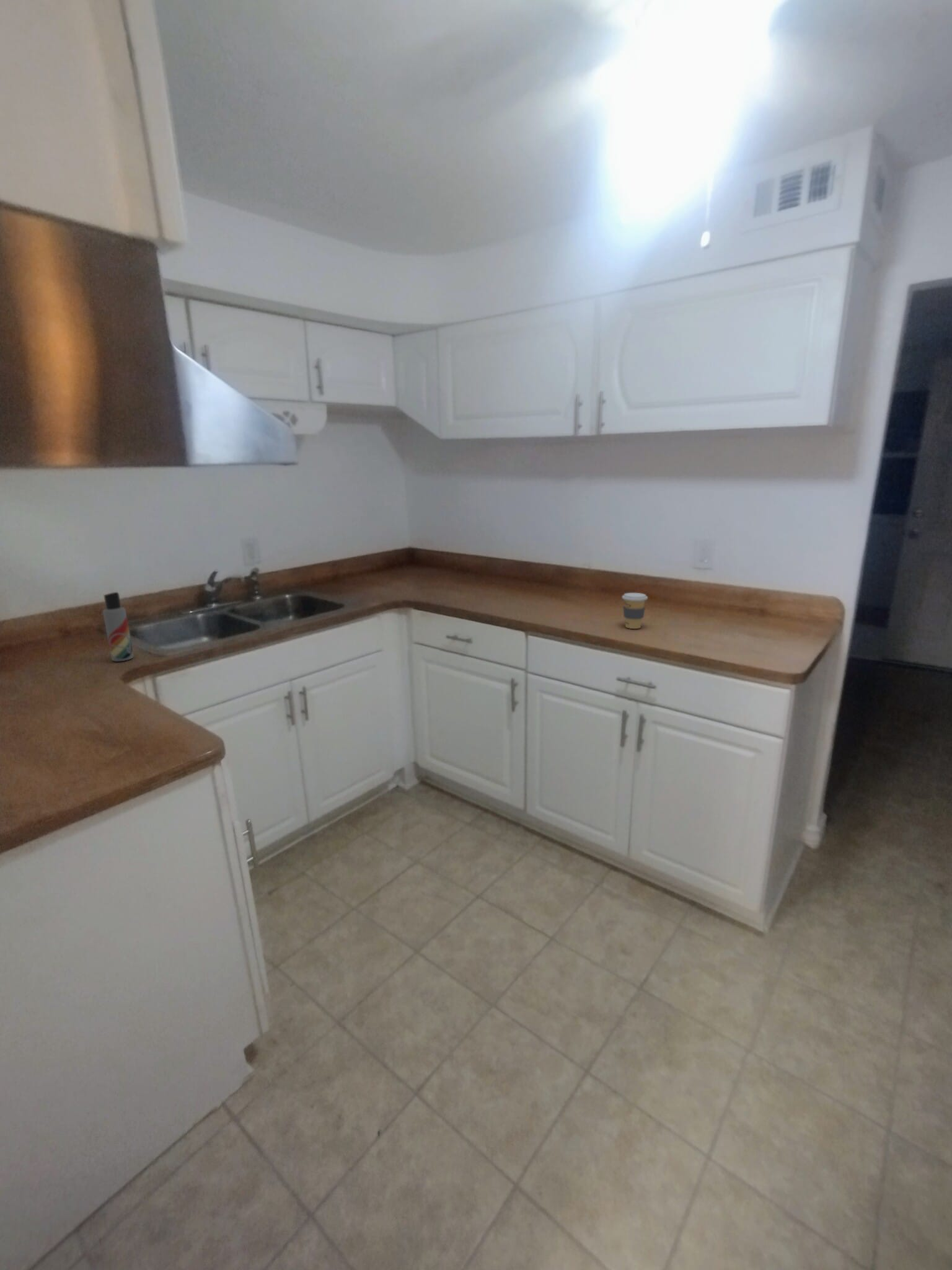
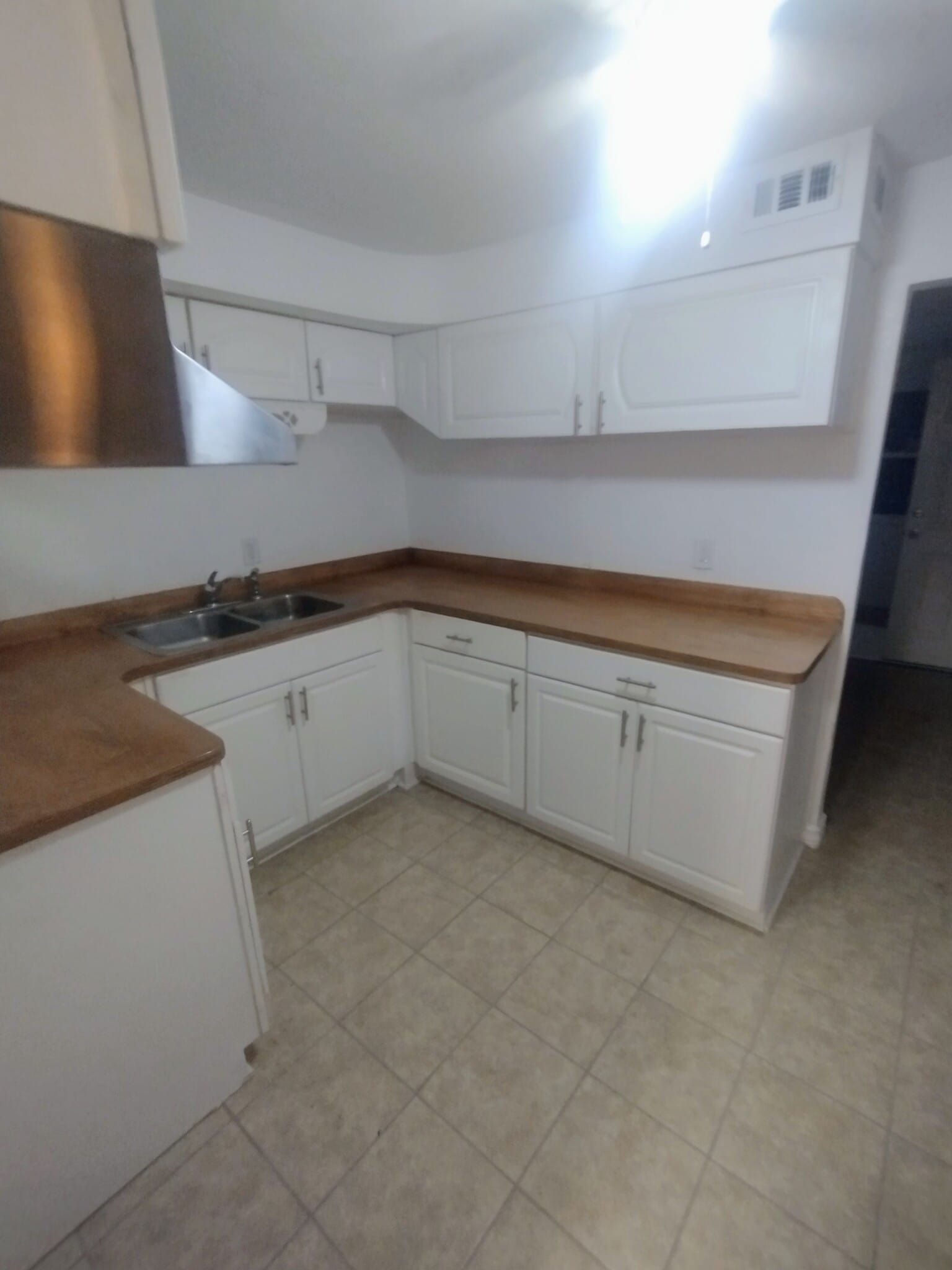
- lotion bottle [102,592,134,662]
- coffee cup [622,592,648,629]
